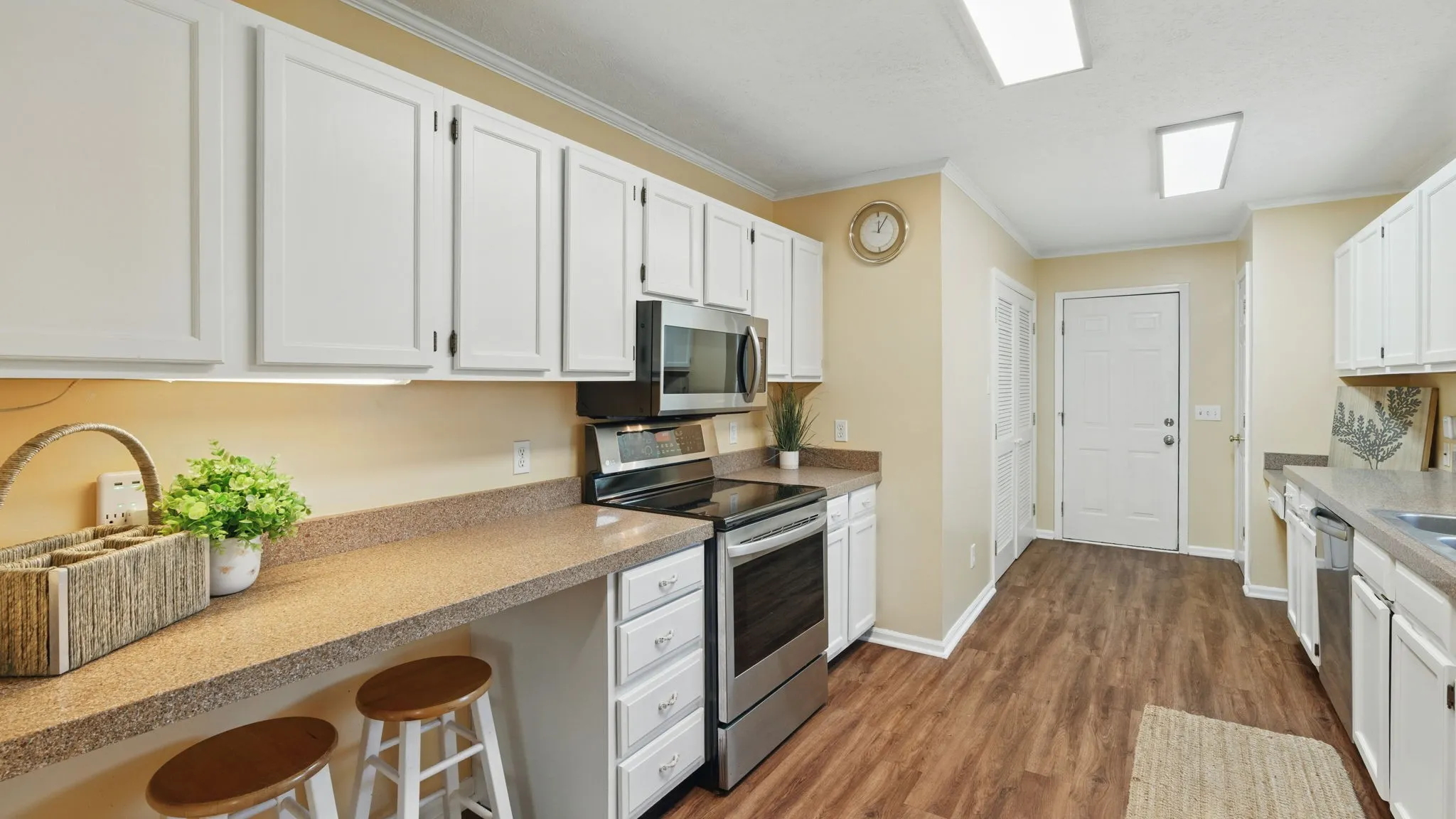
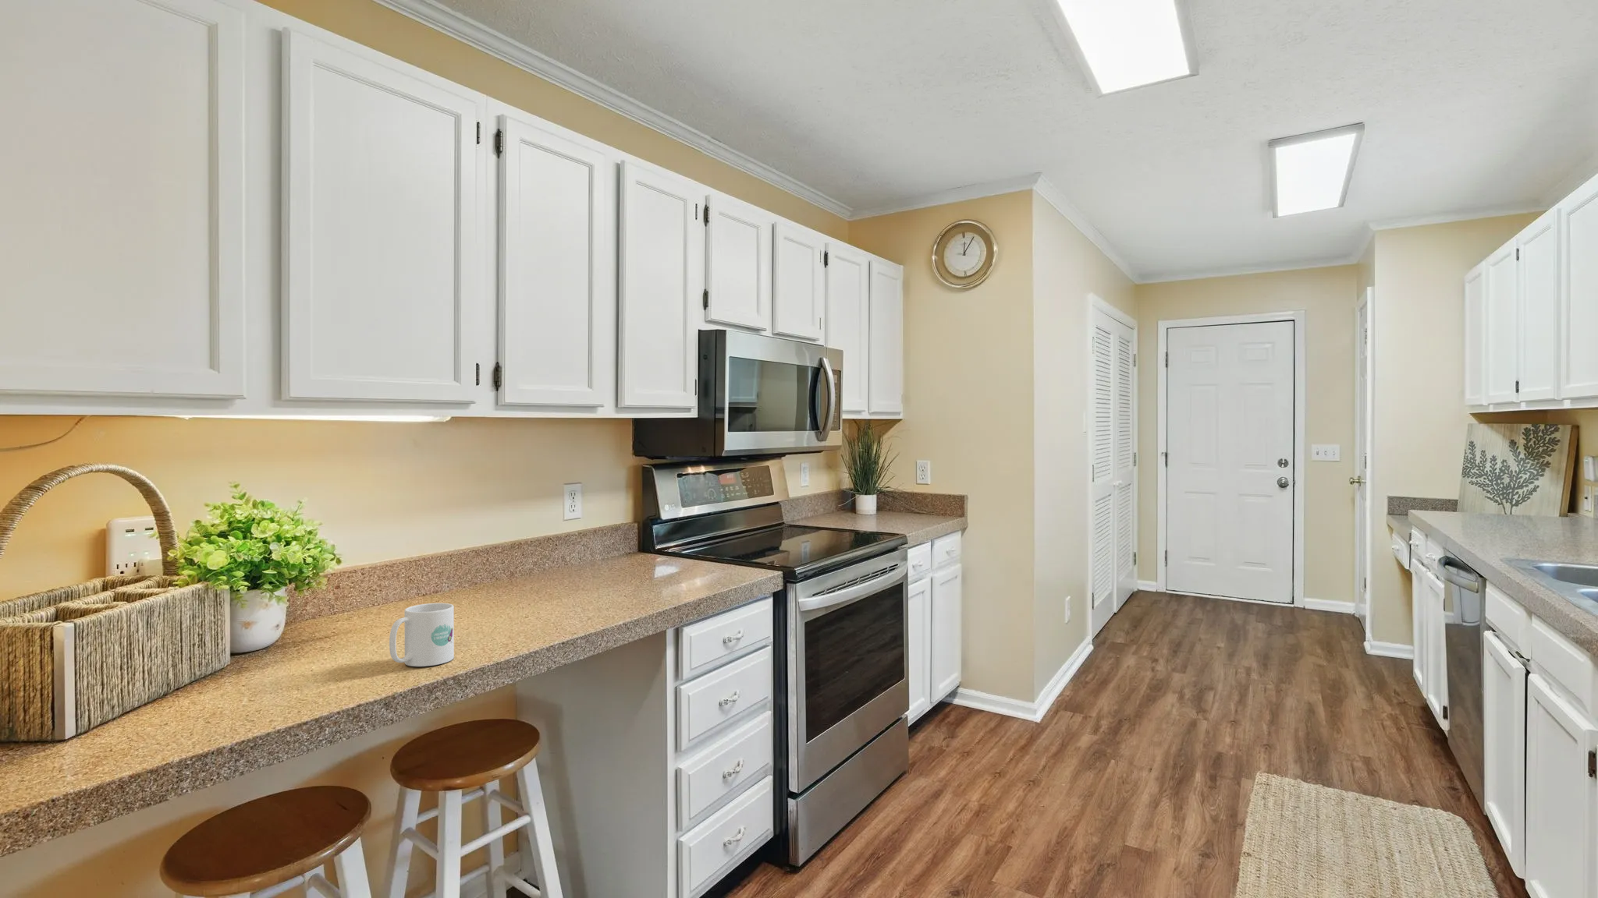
+ mug [389,603,454,668]
